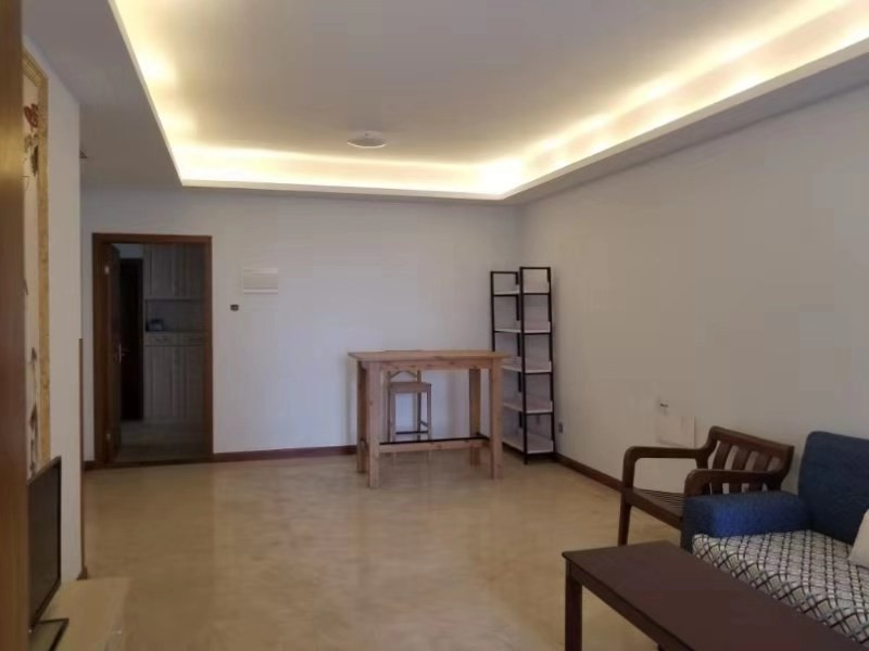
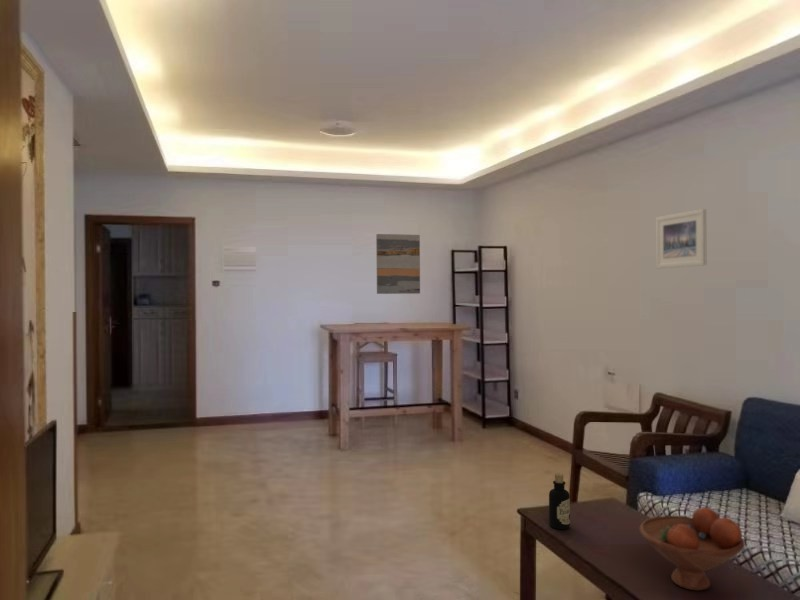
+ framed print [655,208,708,269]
+ bottle [548,472,571,530]
+ wall art [375,233,421,295]
+ fruit bowl [638,506,746,591]
